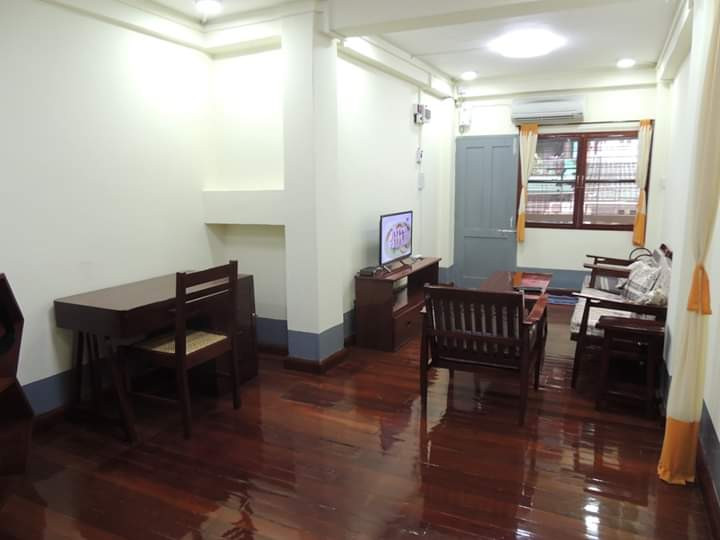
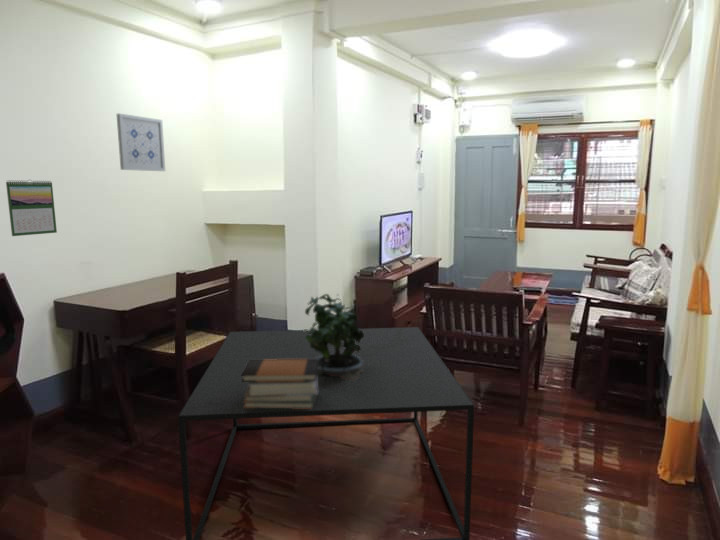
+ coffee table [177,326,475,540]
+ wall art [116,112,166,172]
+ calendar [5,179,58,237]
+ potted plant [303,293,364,381]
+ book stack [241,359,318,409]
